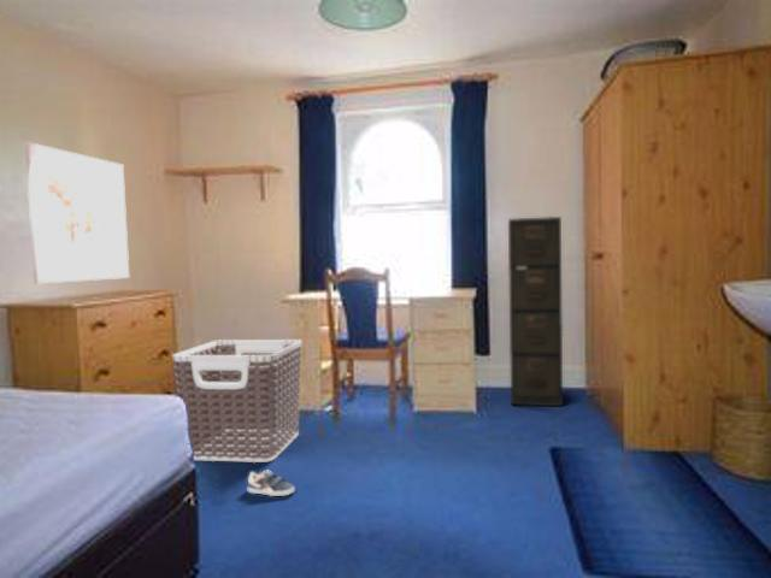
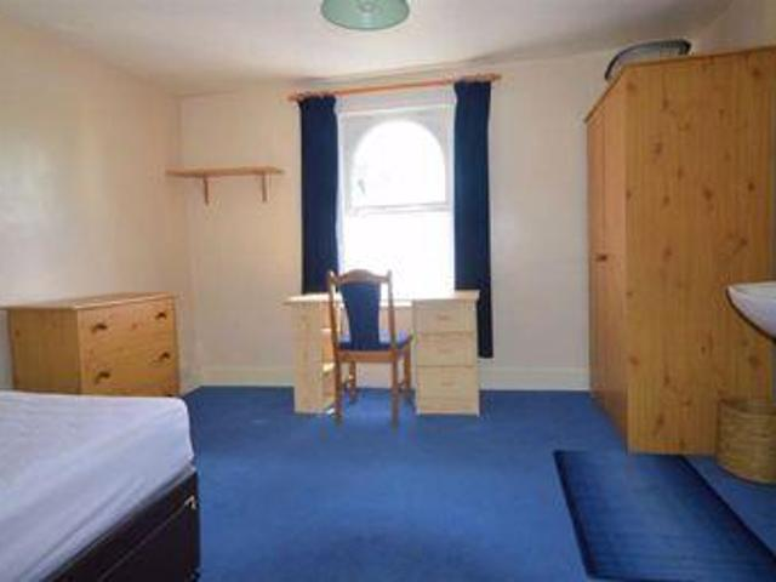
- sneaker [247,470,295,497]
- wall art [24,141,130,284]
- filing cabinet [507,216,564,407]
- clothes hamper [171,338,304,464]
